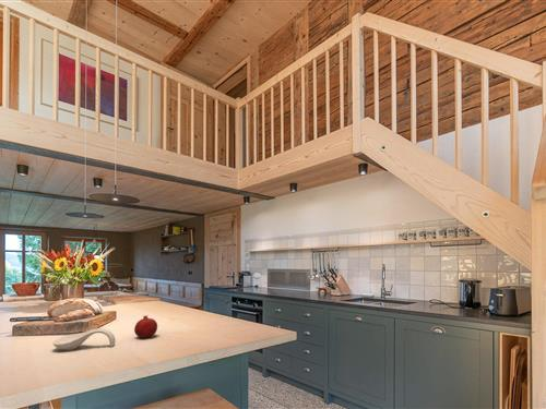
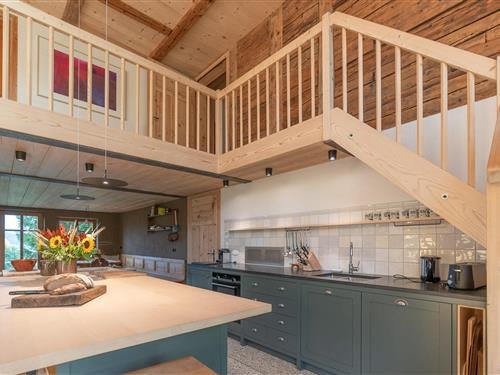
- spoon rest [52,327,117,351]
- fruit [133,314,158,339]
